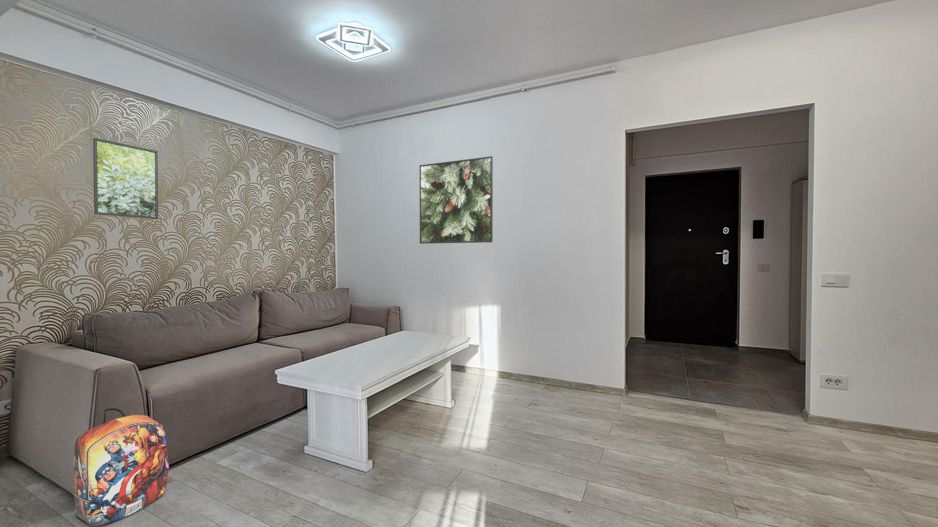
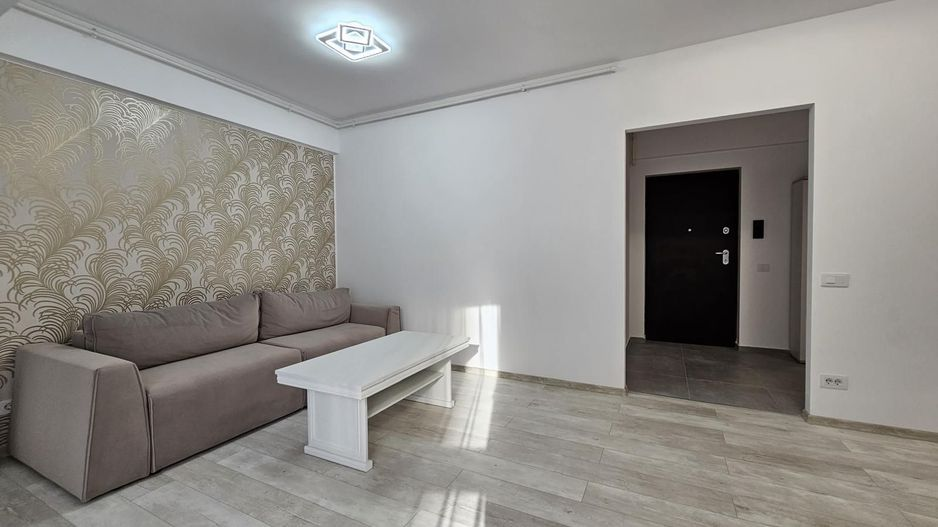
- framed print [419,155,494,245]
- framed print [92,137,159,220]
- backpack [72,407,170,527]
